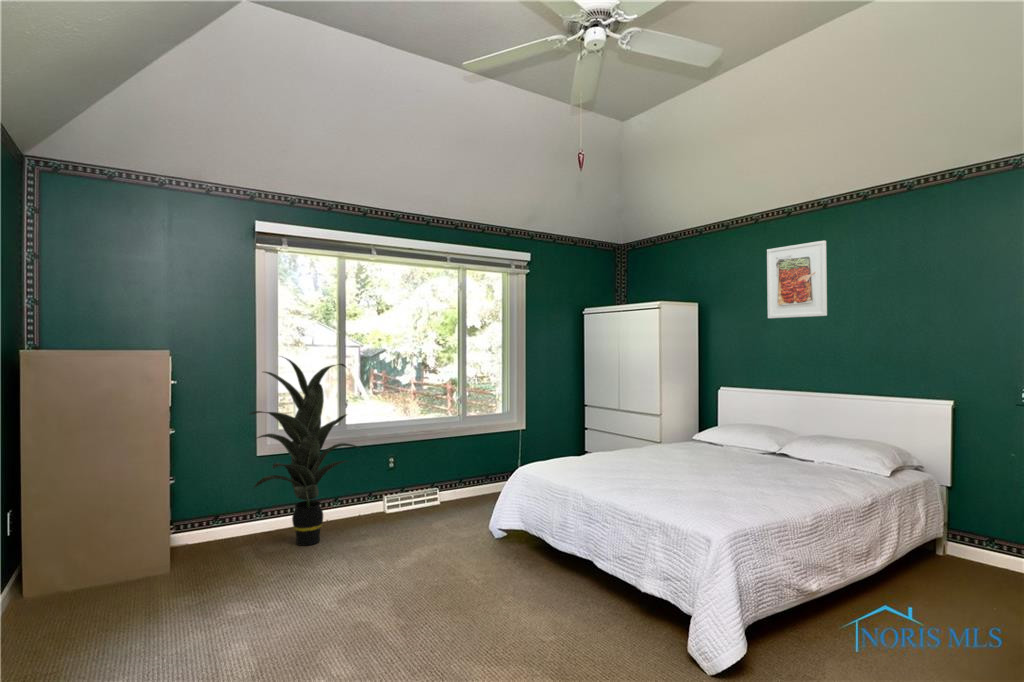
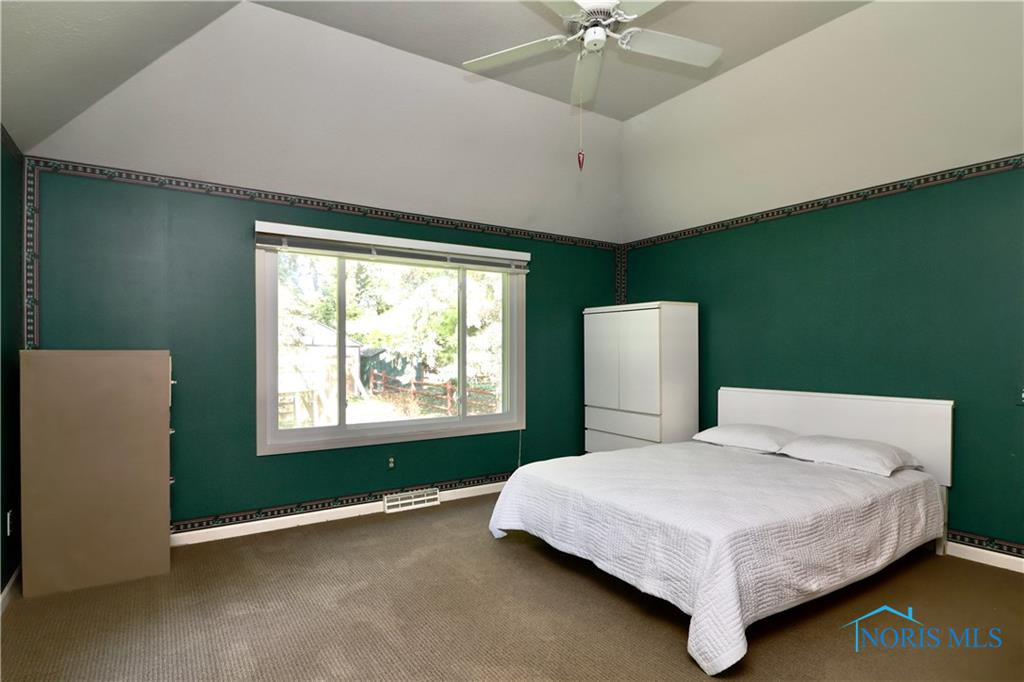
- indoor plant [247,355,363,547]
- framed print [766,240,828,319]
